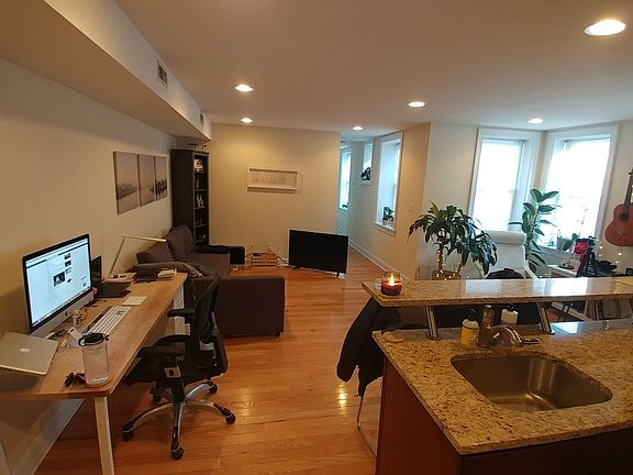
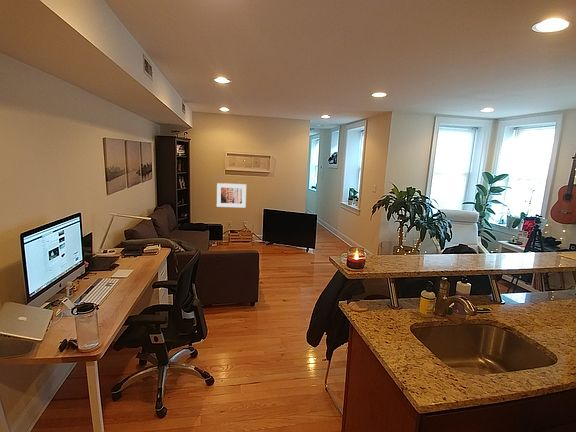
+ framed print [216,182,247,208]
